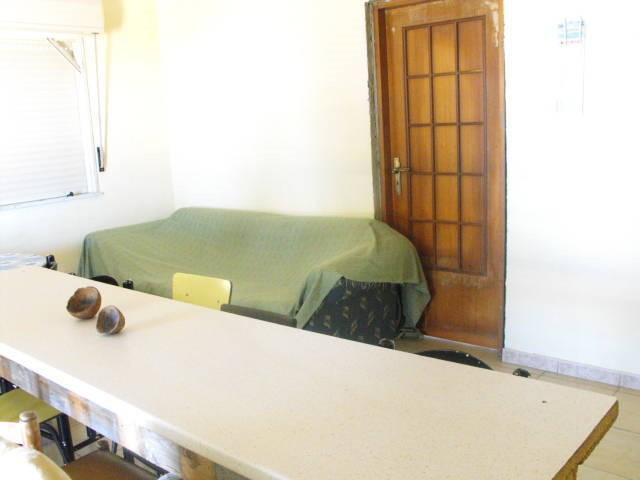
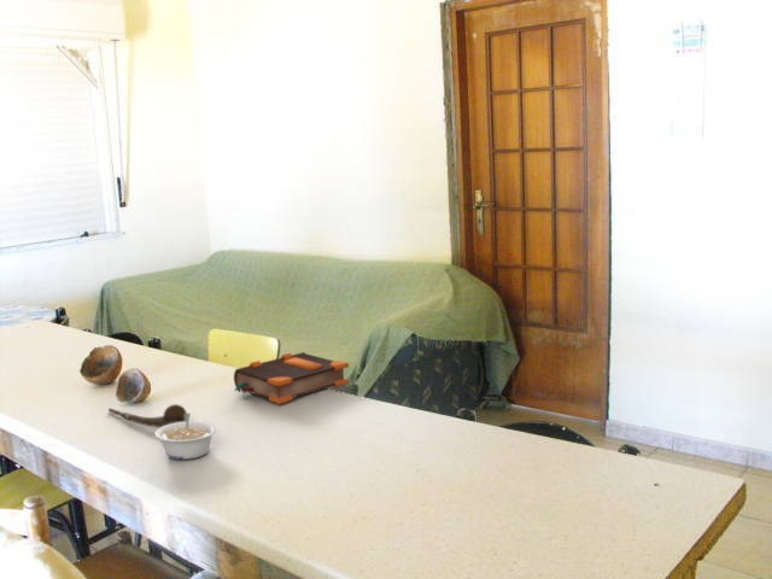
+ spoon [107,403,188,428]
+ legume [154,411,217,461]
+ bible [233,351,350,405]
